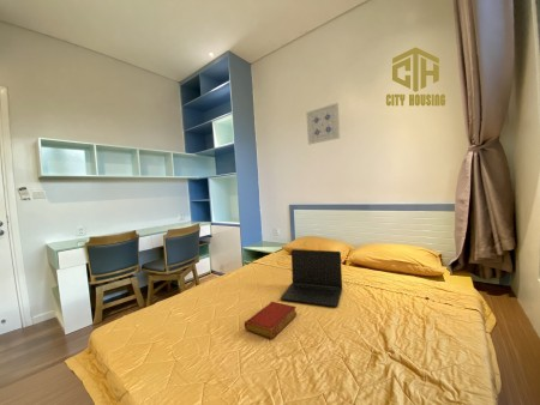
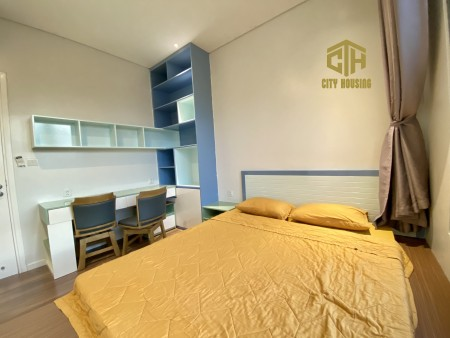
- wall art [305,102,341,145]
- book [244,301,298,340]
- laptop [280,248,343,308]
